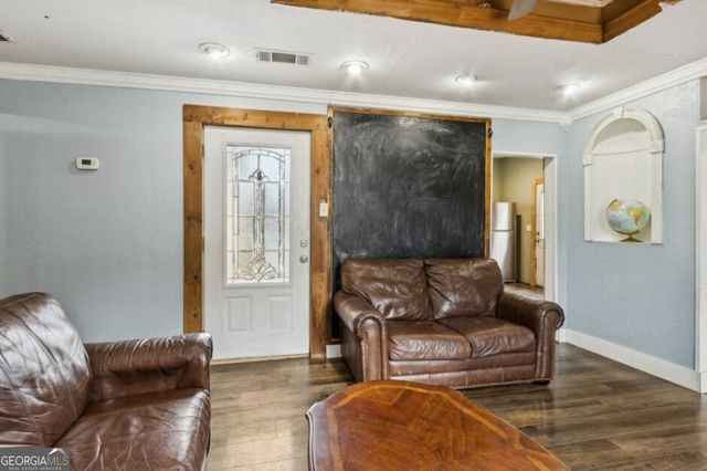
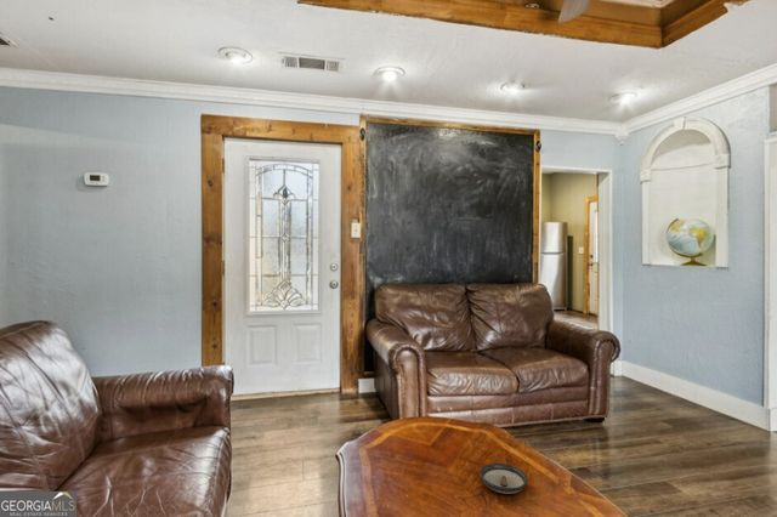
+ saucer [478,462,529,495]
